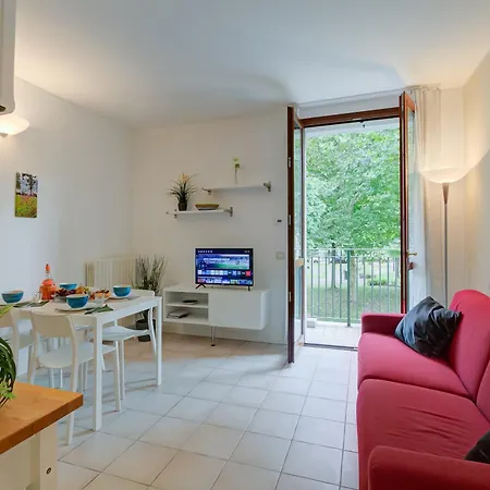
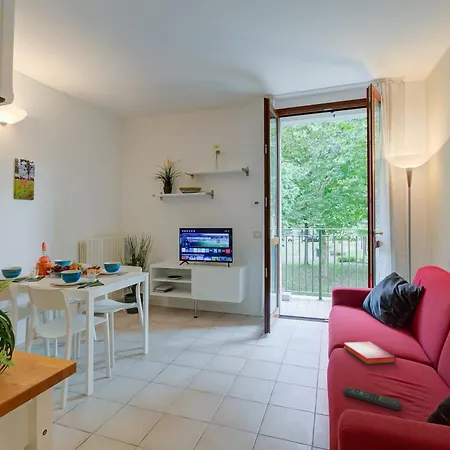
+ hardback book [343,341,397,365]
+ remote control [343,386,402,411]
